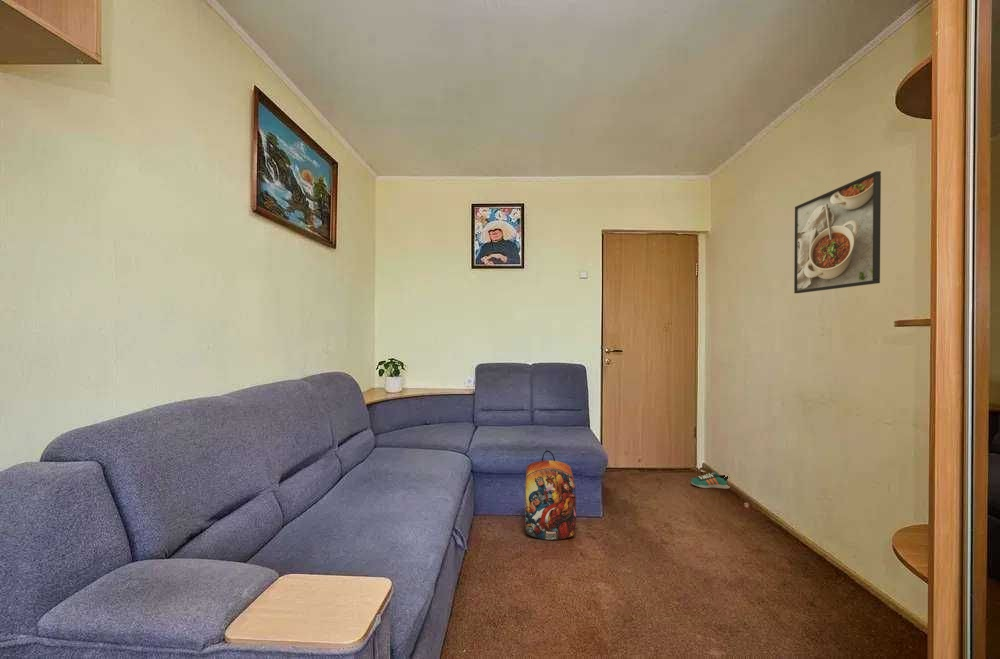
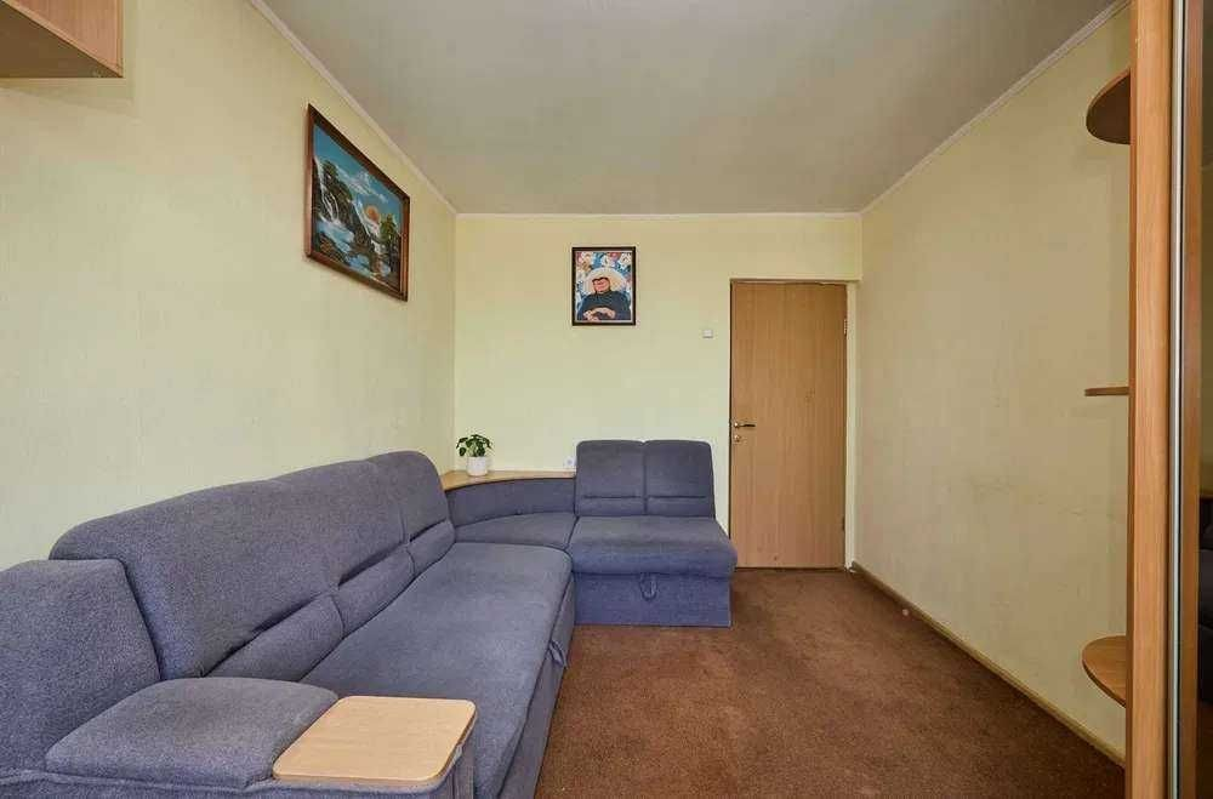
- sneaker [690,471,731,490]
- backpack [524,450,577,541]
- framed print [793,170,882,294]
